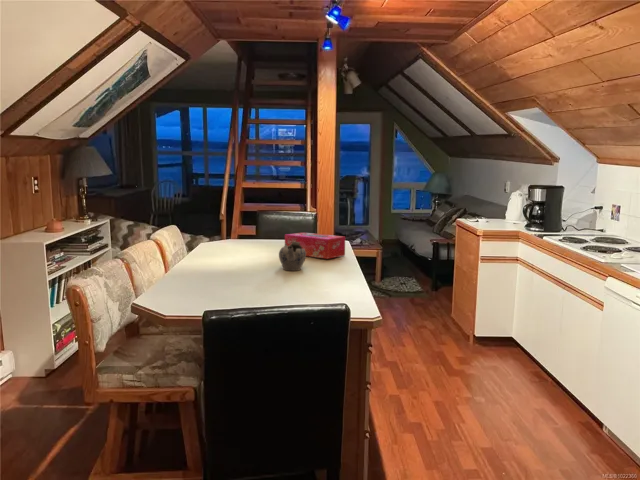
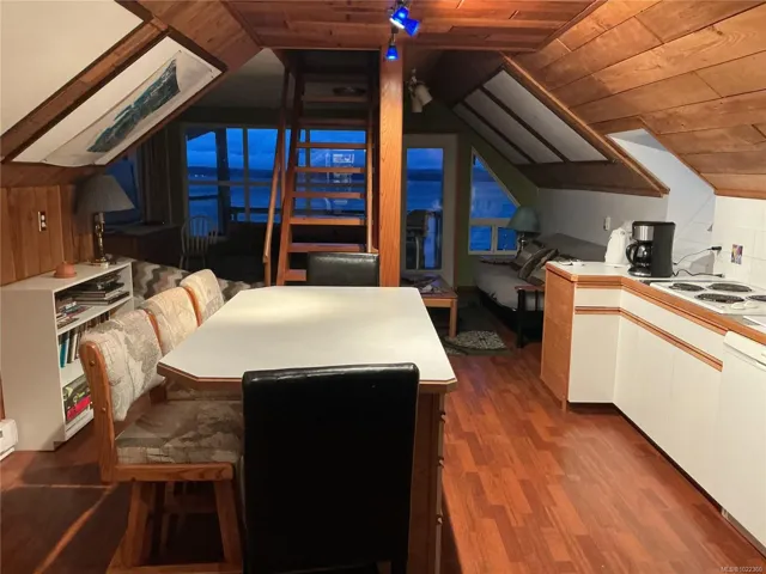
- teapot [278,242,307,272]
- tissue box [284,232,346,260]
